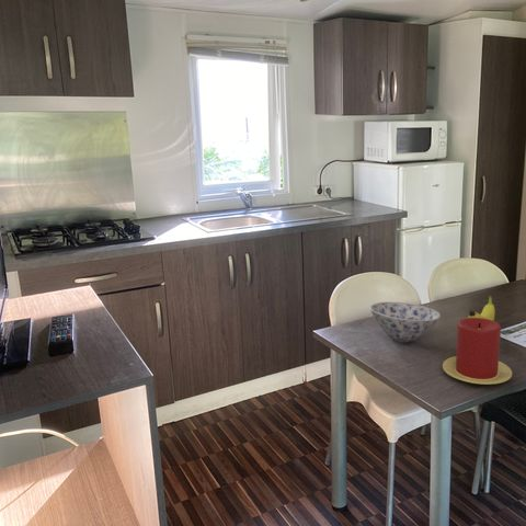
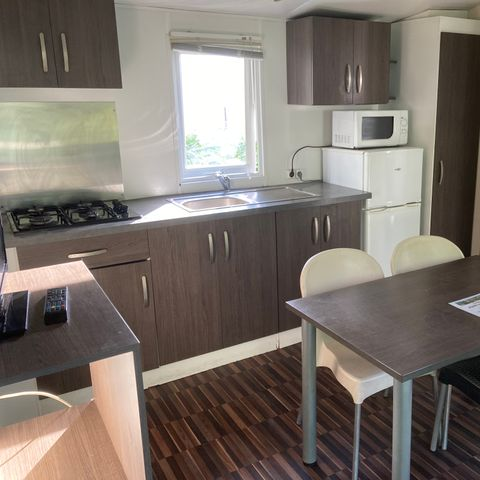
- bowl [369,301,442,344]
- fruit [467,293,496,321]
- candle [442,317,513,386]
